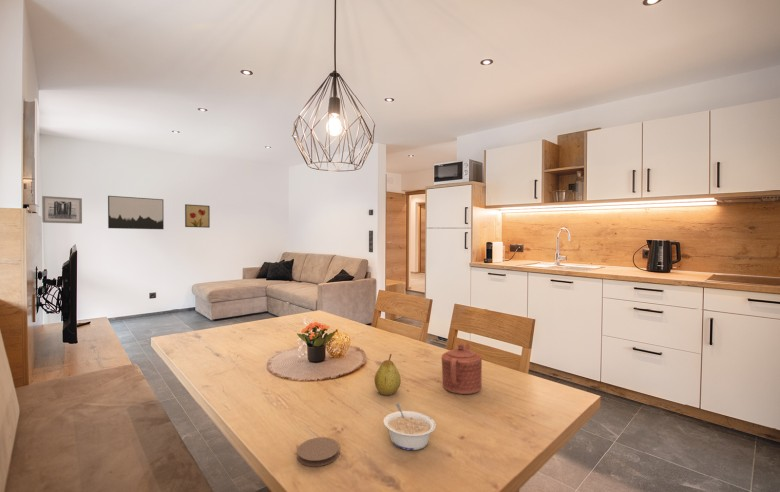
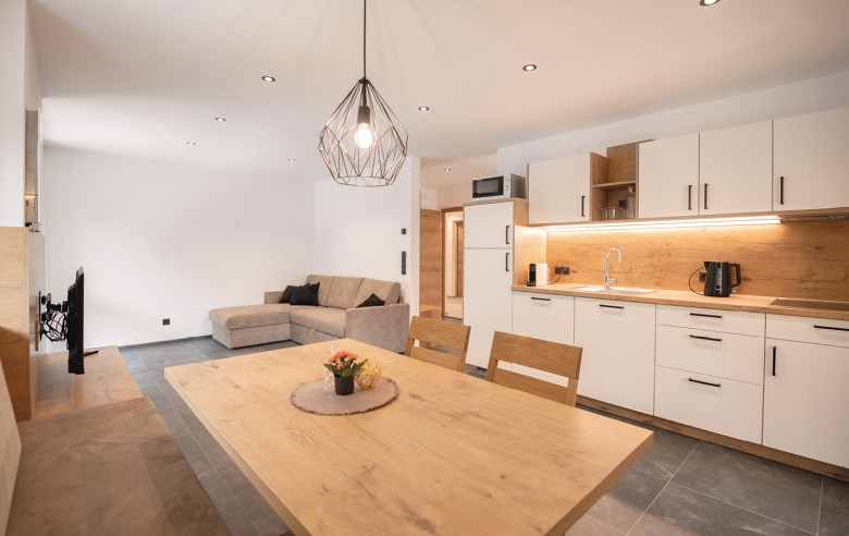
- coaster [296,436,340,467]
- wall art [107,195,165,230]
- teapot [441,342,483,395]
- wall art [184,203,211,229]
- fruit [374,353,402,396]
- wall art [41,195,83,225]
- legume [383,402,437,451]
